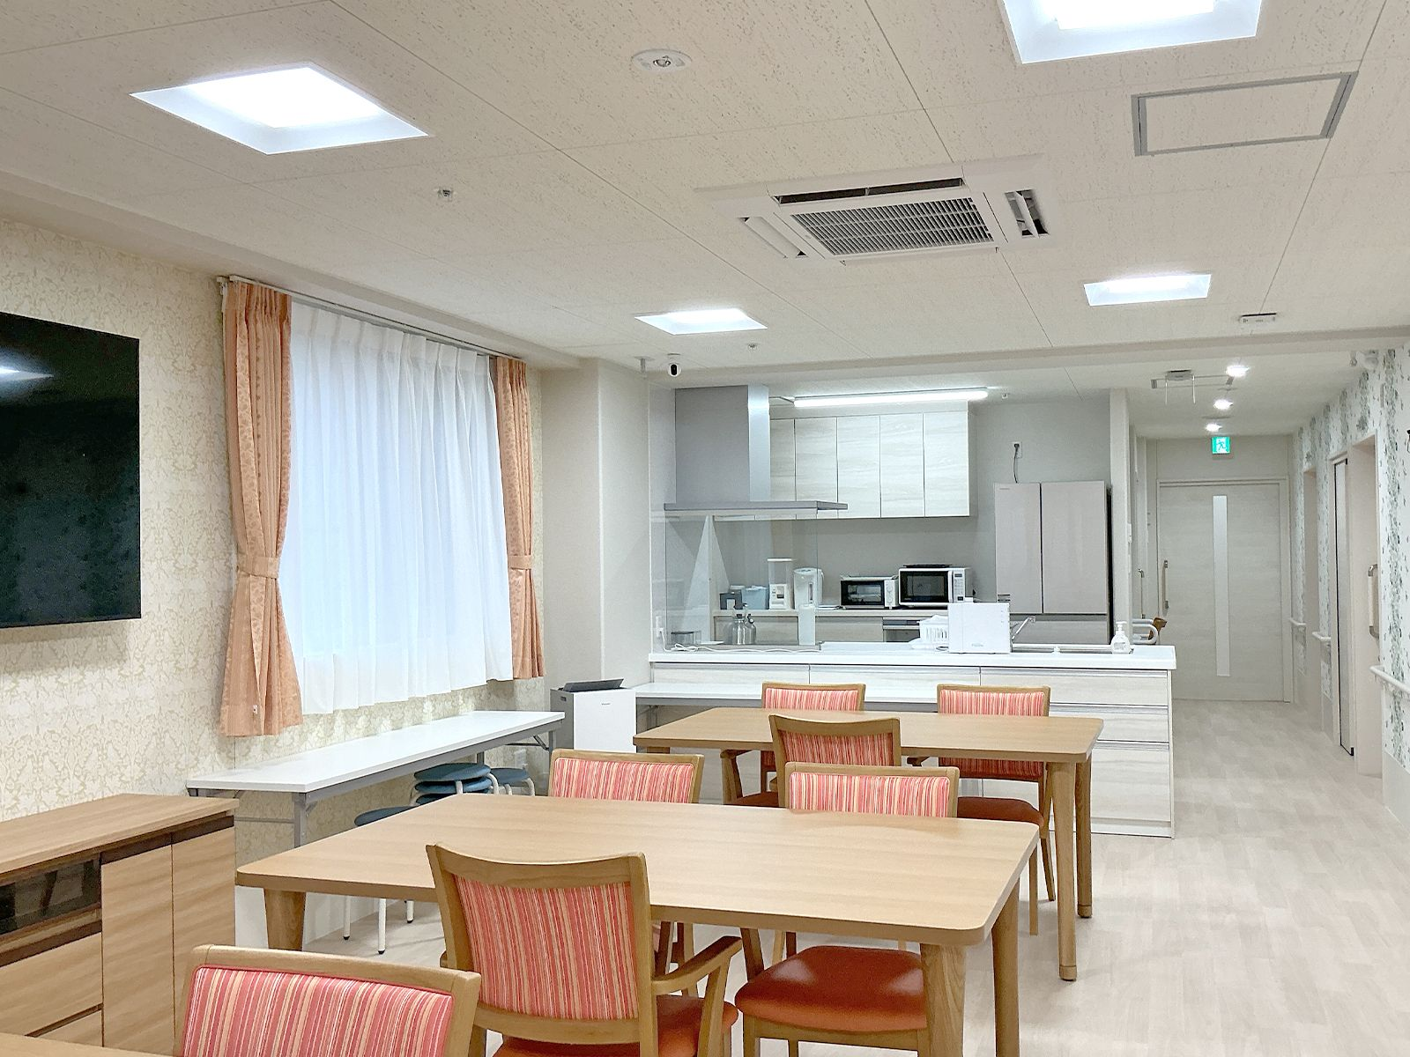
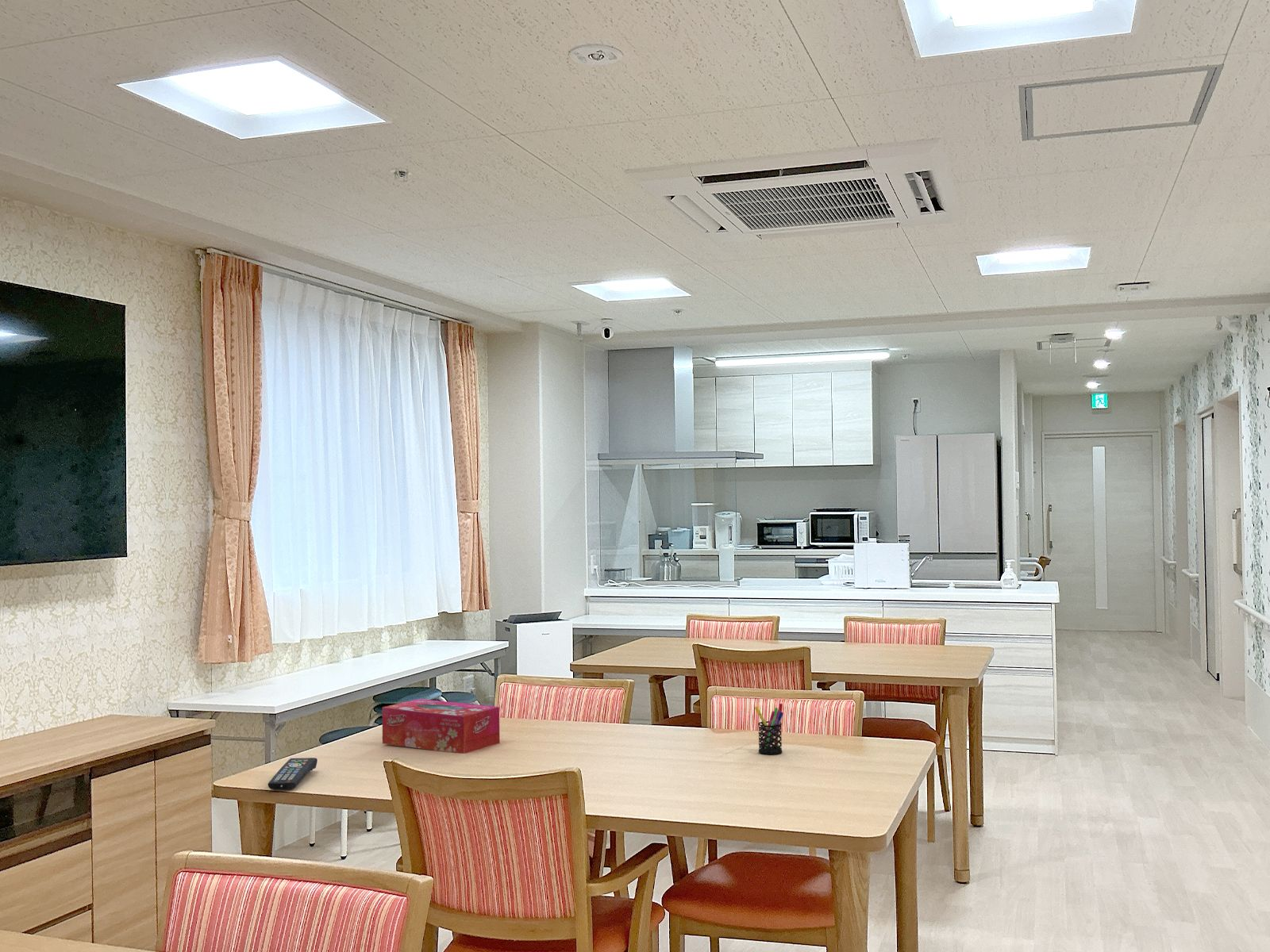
+ remote control [267,757,318,790]
+ pen holder [754,703,784,755]
+ tissue box [382,698,500,754]
